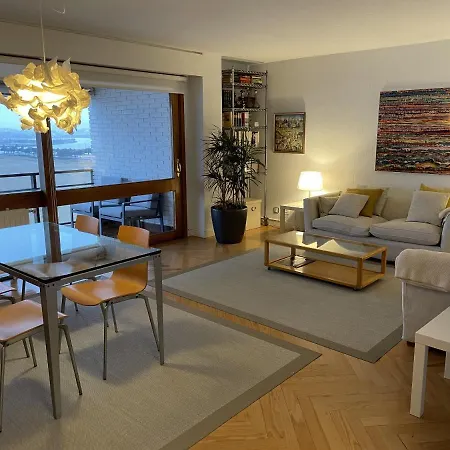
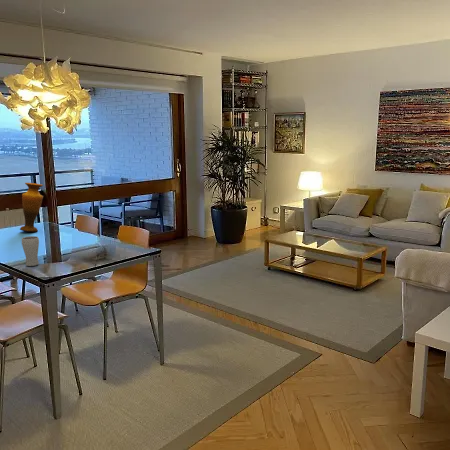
+ vase [19,182,44,233]
+ drinking glass [21,235,40,267]
